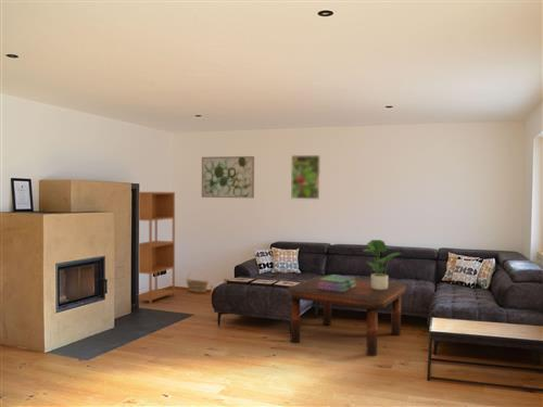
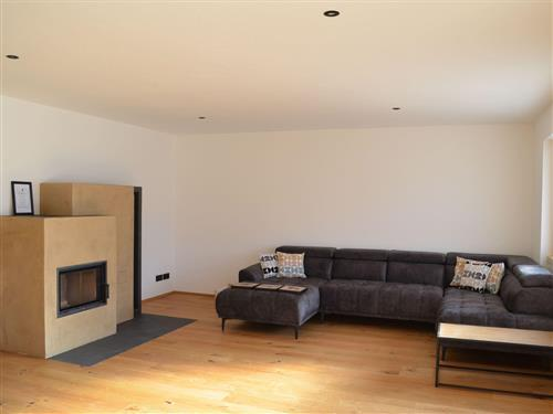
- potted plant [362,239,402,290]
- basket [186,268,210,294]
- stack of books [317,274,356,292]
- bookcase [138,191,176,305]
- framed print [290,154,321,201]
- wall art [201,155,255,200]
- coffee table [287,275,407,357]
